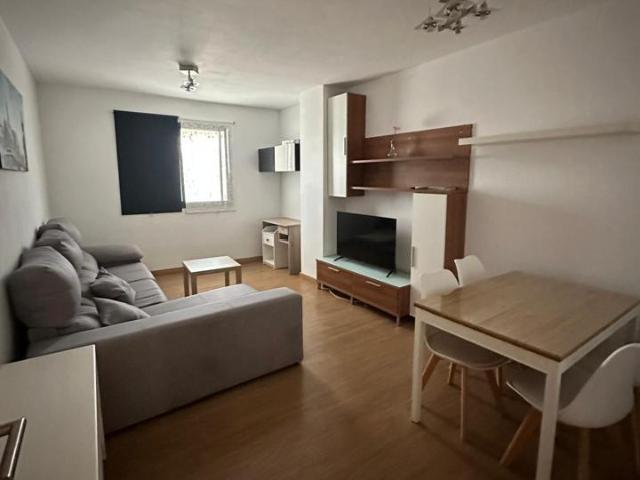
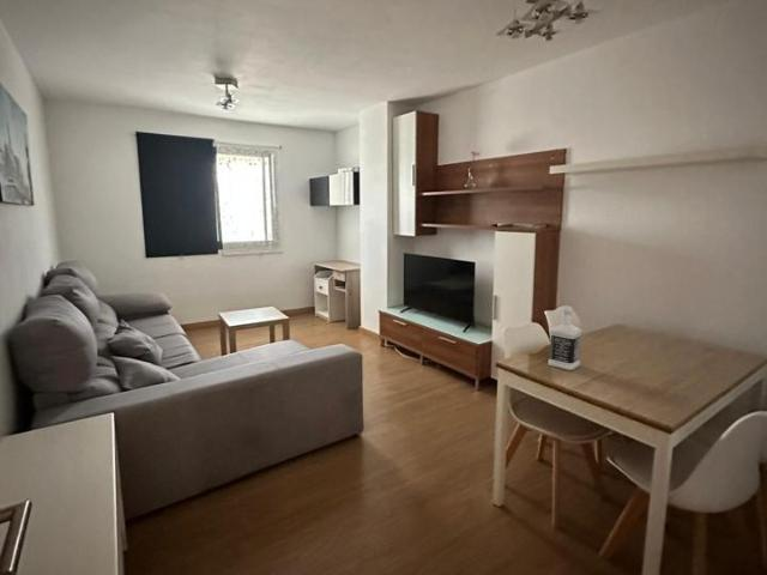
+ bottle [546,305,584,371]
